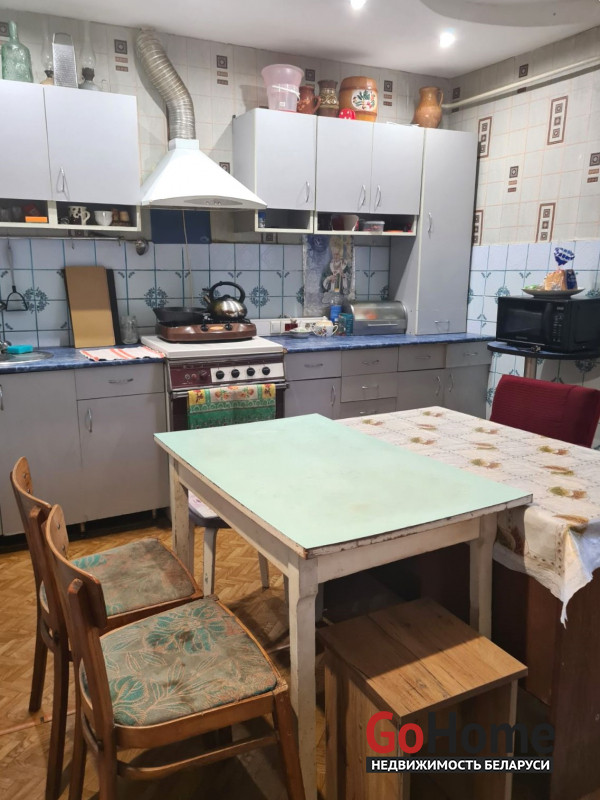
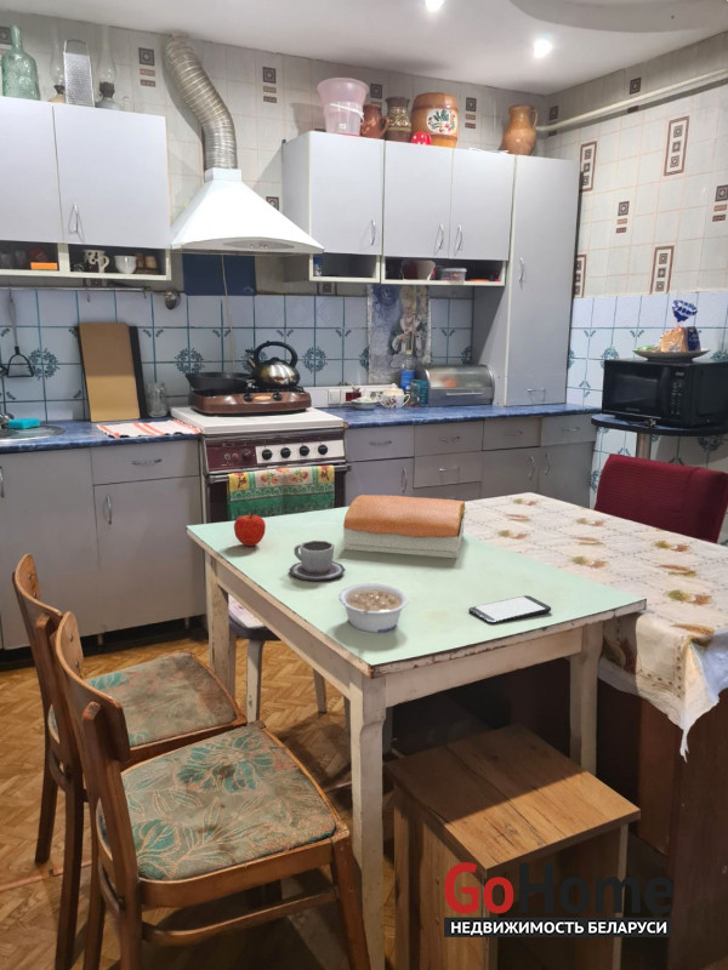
+ legume [337,582,410,634]
+ smartphone [467,594,552,626]
+ cup [288,540,347,582]
+ fruit [233,513,267,547]
+ bread loaf [342,493,466,559]
